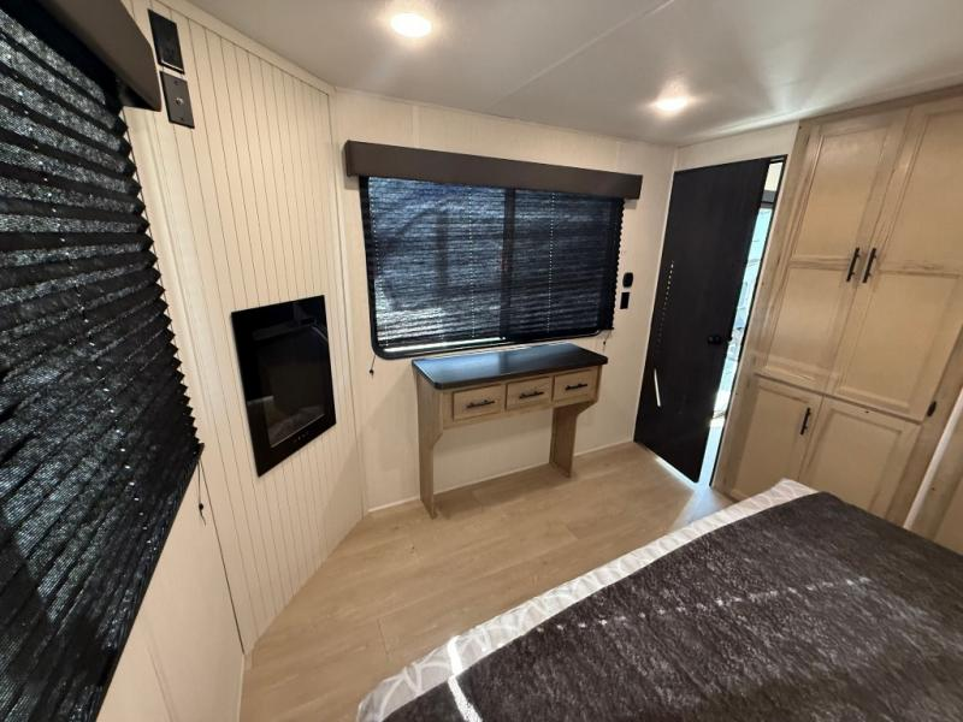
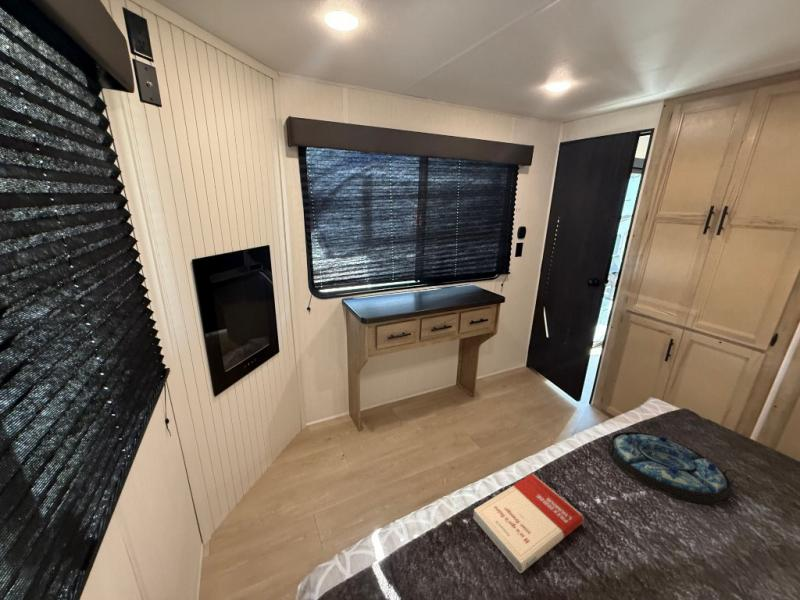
+ book [472,473,585,574]
+ serving tray [606,431,735,506]
